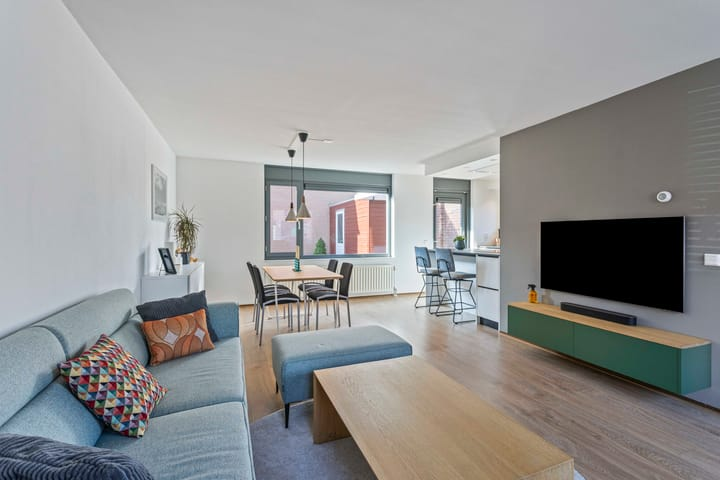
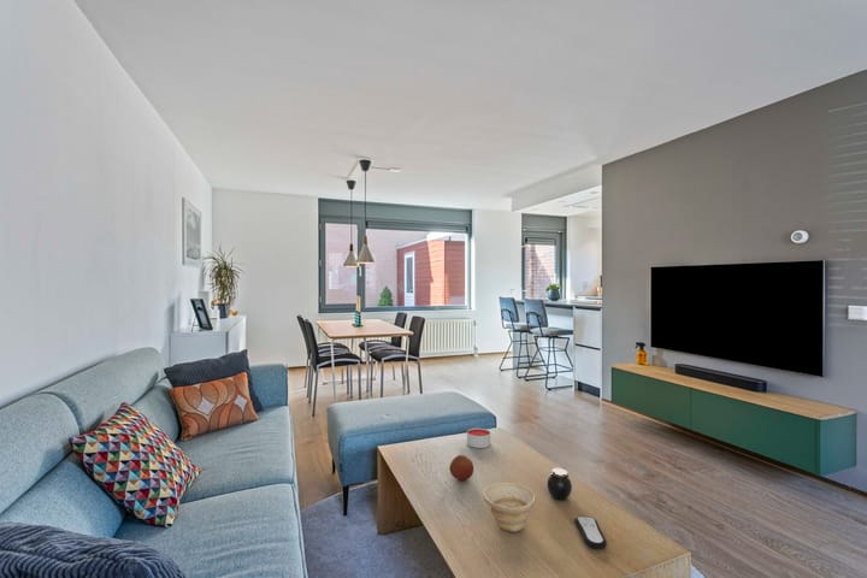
+ candle [466,427,491,449]
+ jar [545,467,573,501]
+ remote control [573,515,608,550]
+ fruit [449,454,474,482]
+ bowl [482,482,537,533]
